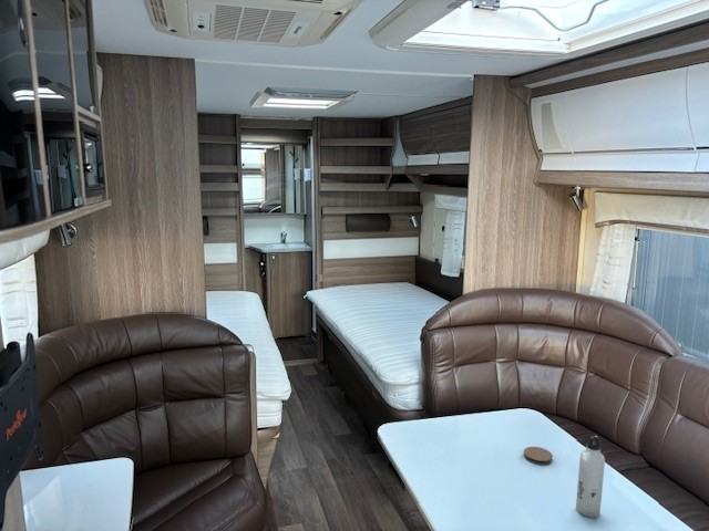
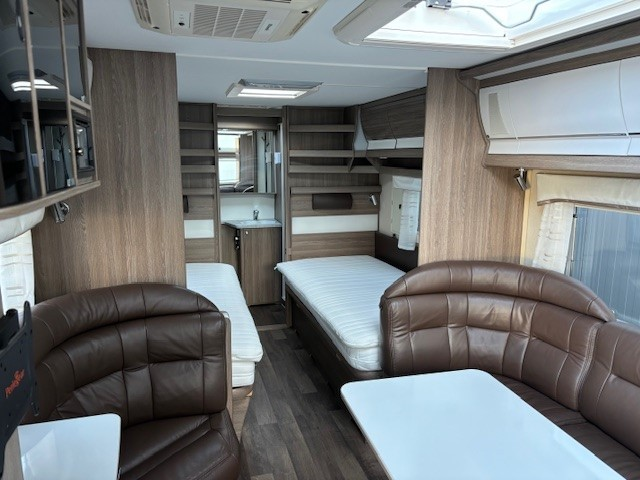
- coaster [523,446,554,466]
- water bottle [575,435,606,519]
